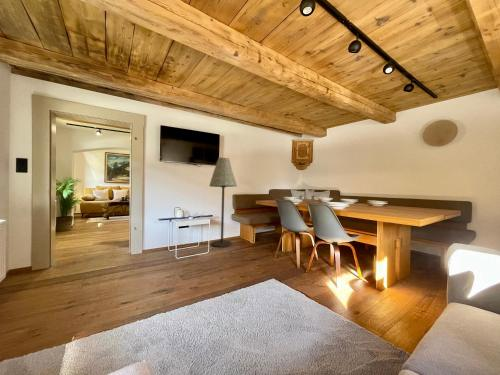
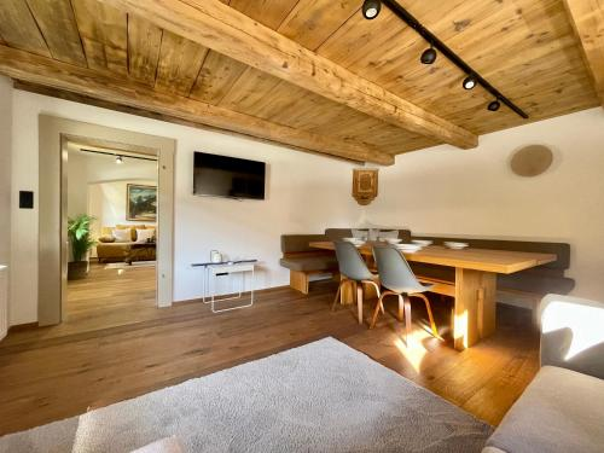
- floor lamp [208,156,238,248]
